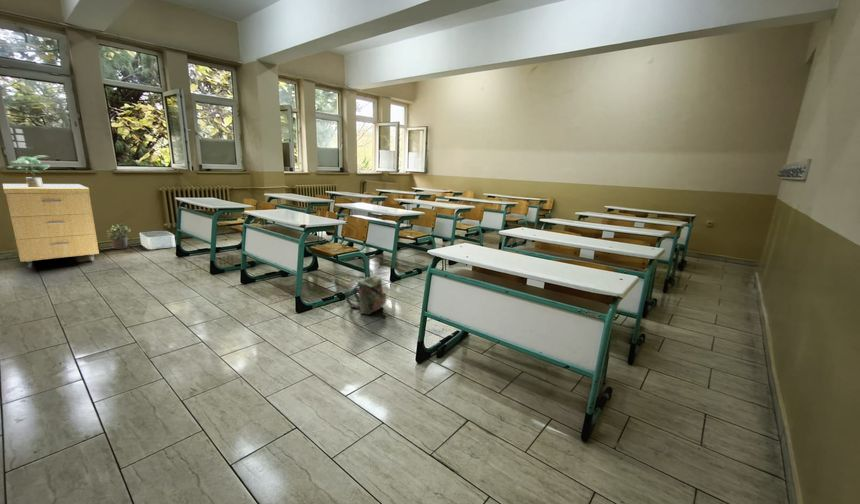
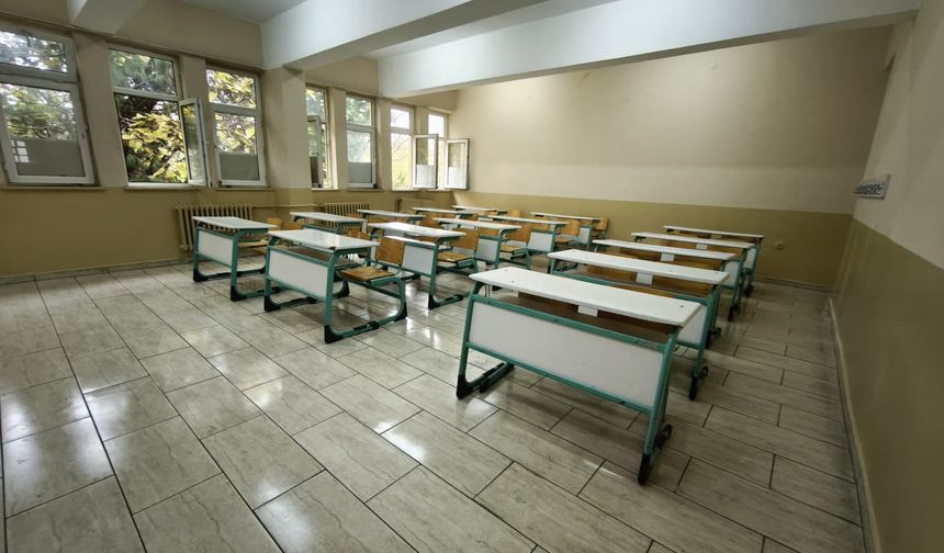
- potted plant [106,223,135,250]
- storage bin [139,230,177,250]
- storage cabinet [2,183,100,270]
- potted plant [6,154,51,187]
- backpack [345,274,388,316]
